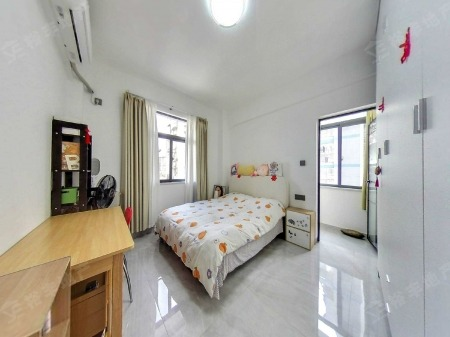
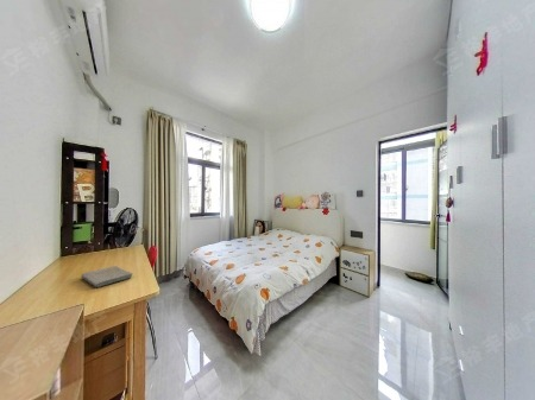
+ book [80,265,134,288]
